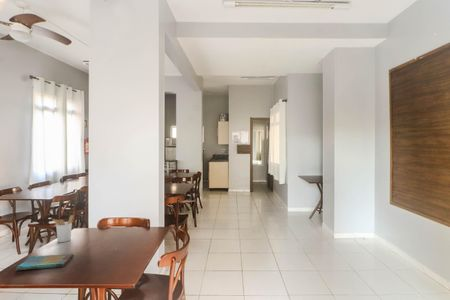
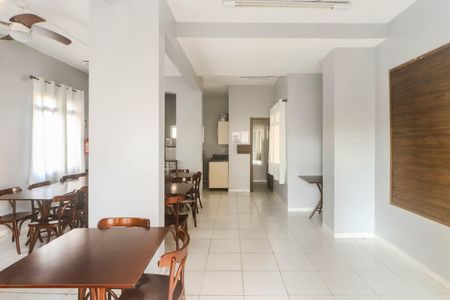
- dish towel [15,253,75,271]
- utensil holder [52,214,75,243]
